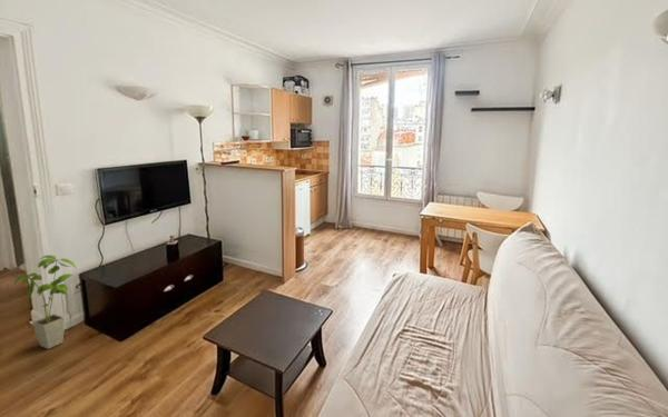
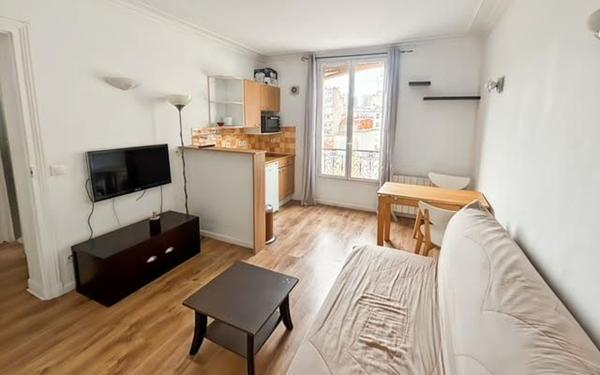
- house plant [13,254,77,350]
